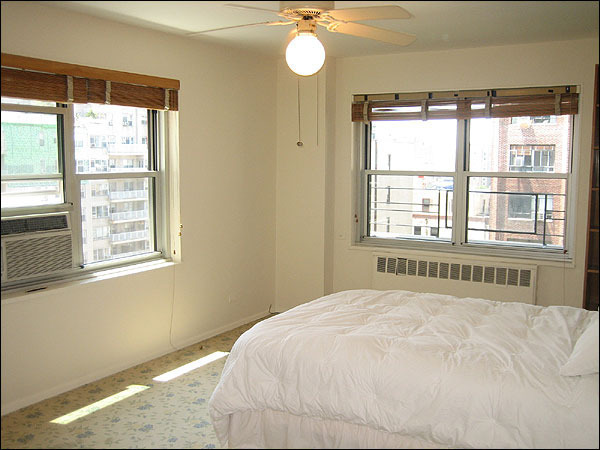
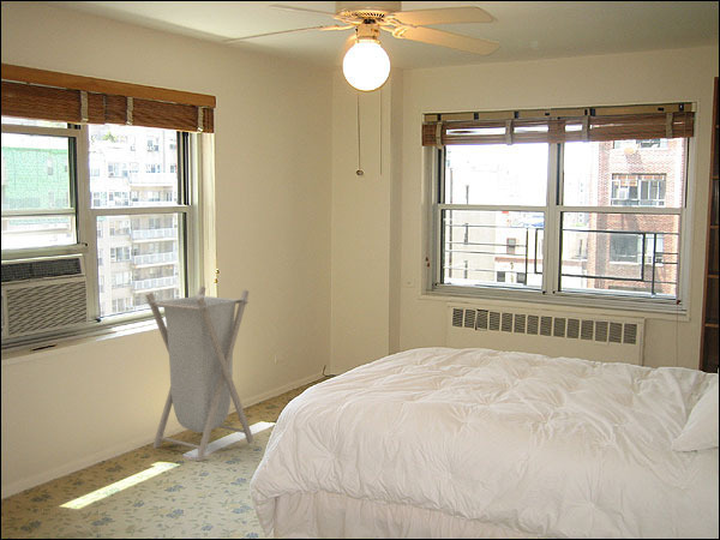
+ laundry hamper [145,284,256,463]
